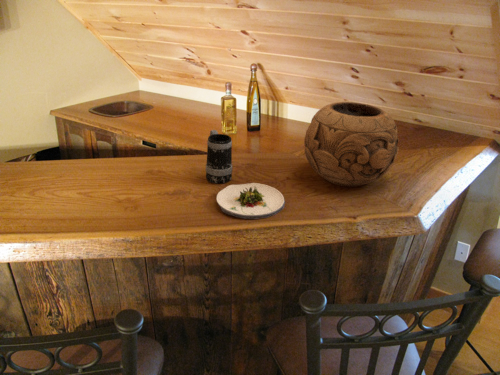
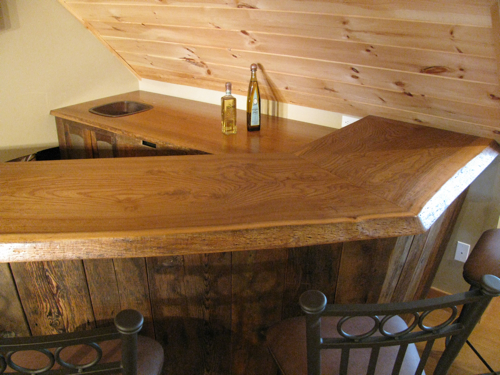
- salad plate [215,182,286,220]
- mug [205,129,233,185]
- decorative bowl [303,101,400,187]
